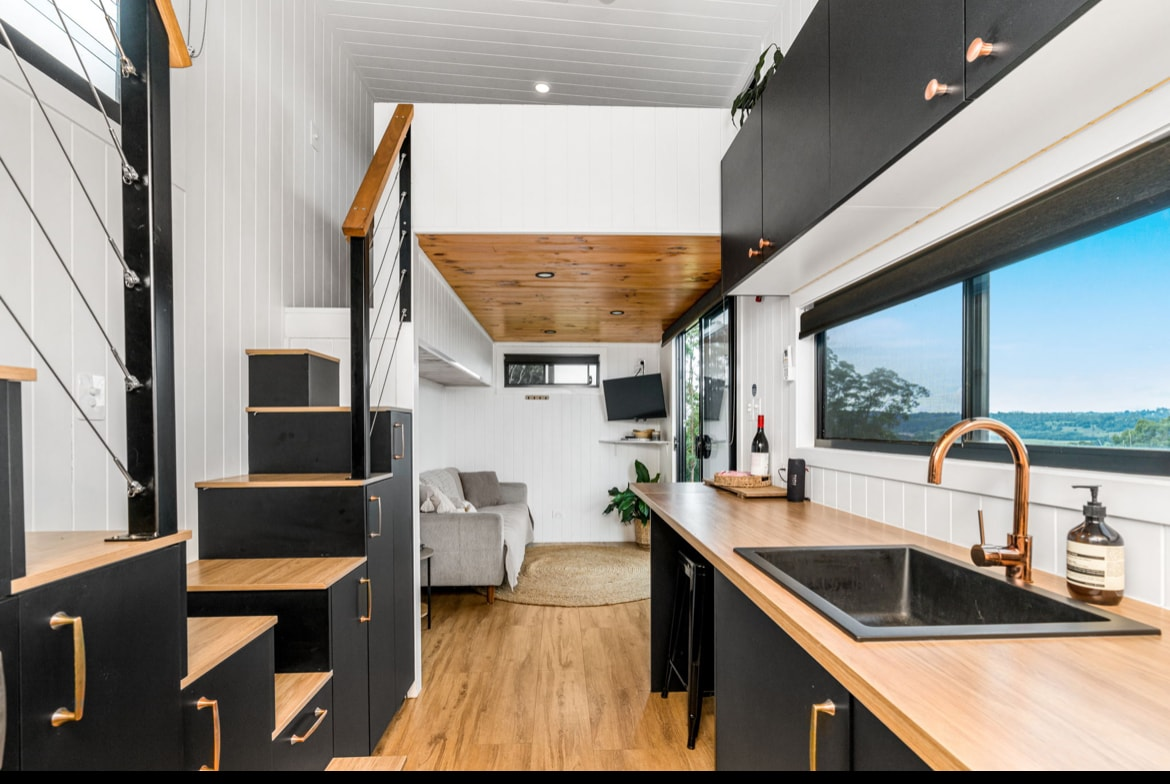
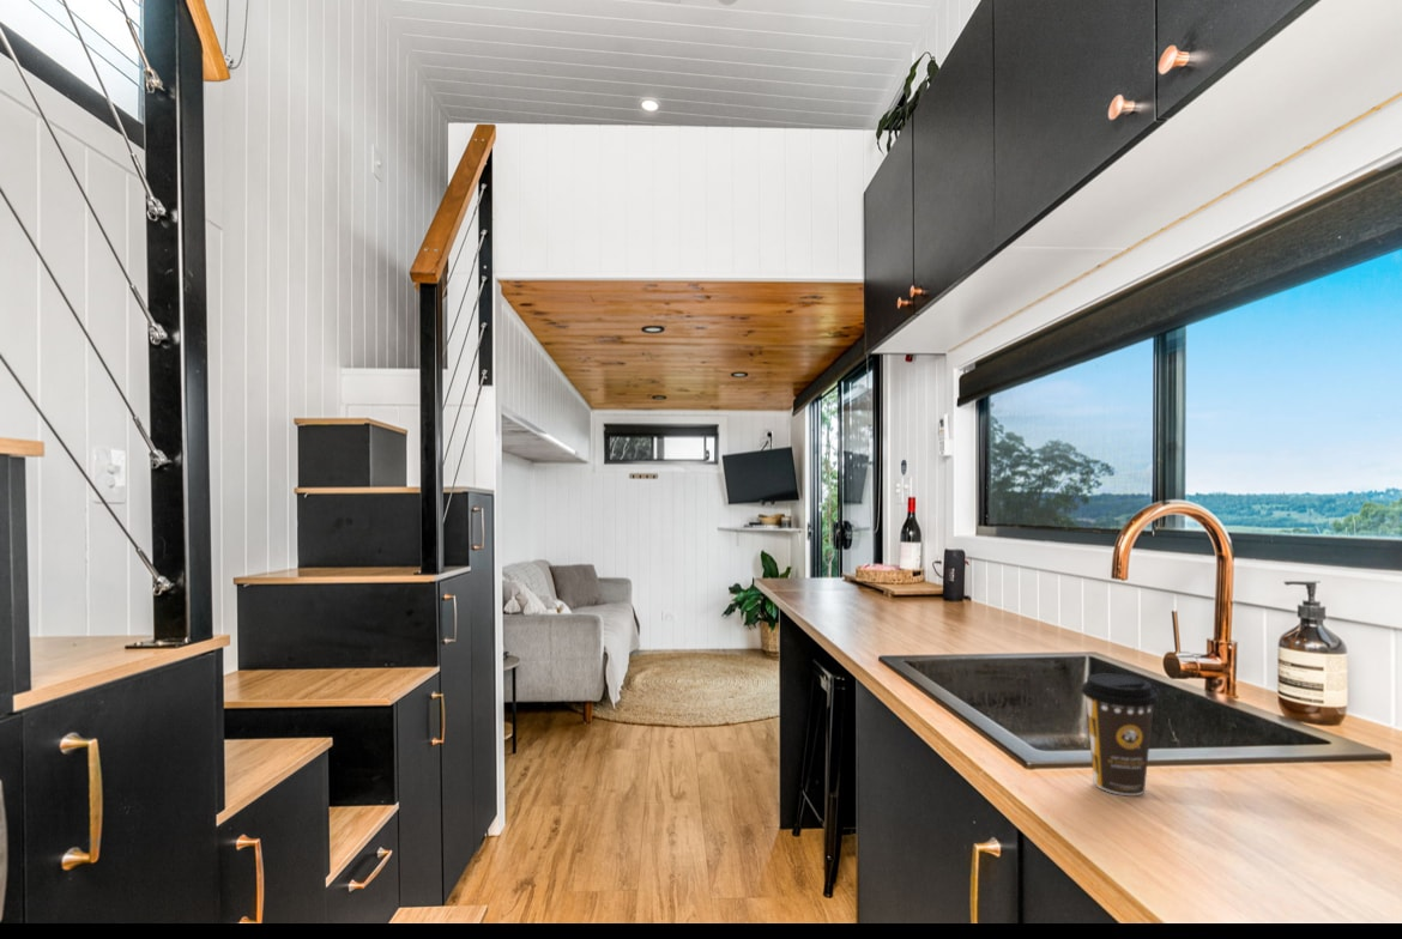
+ coffee cup [1080,672,1160,796]
